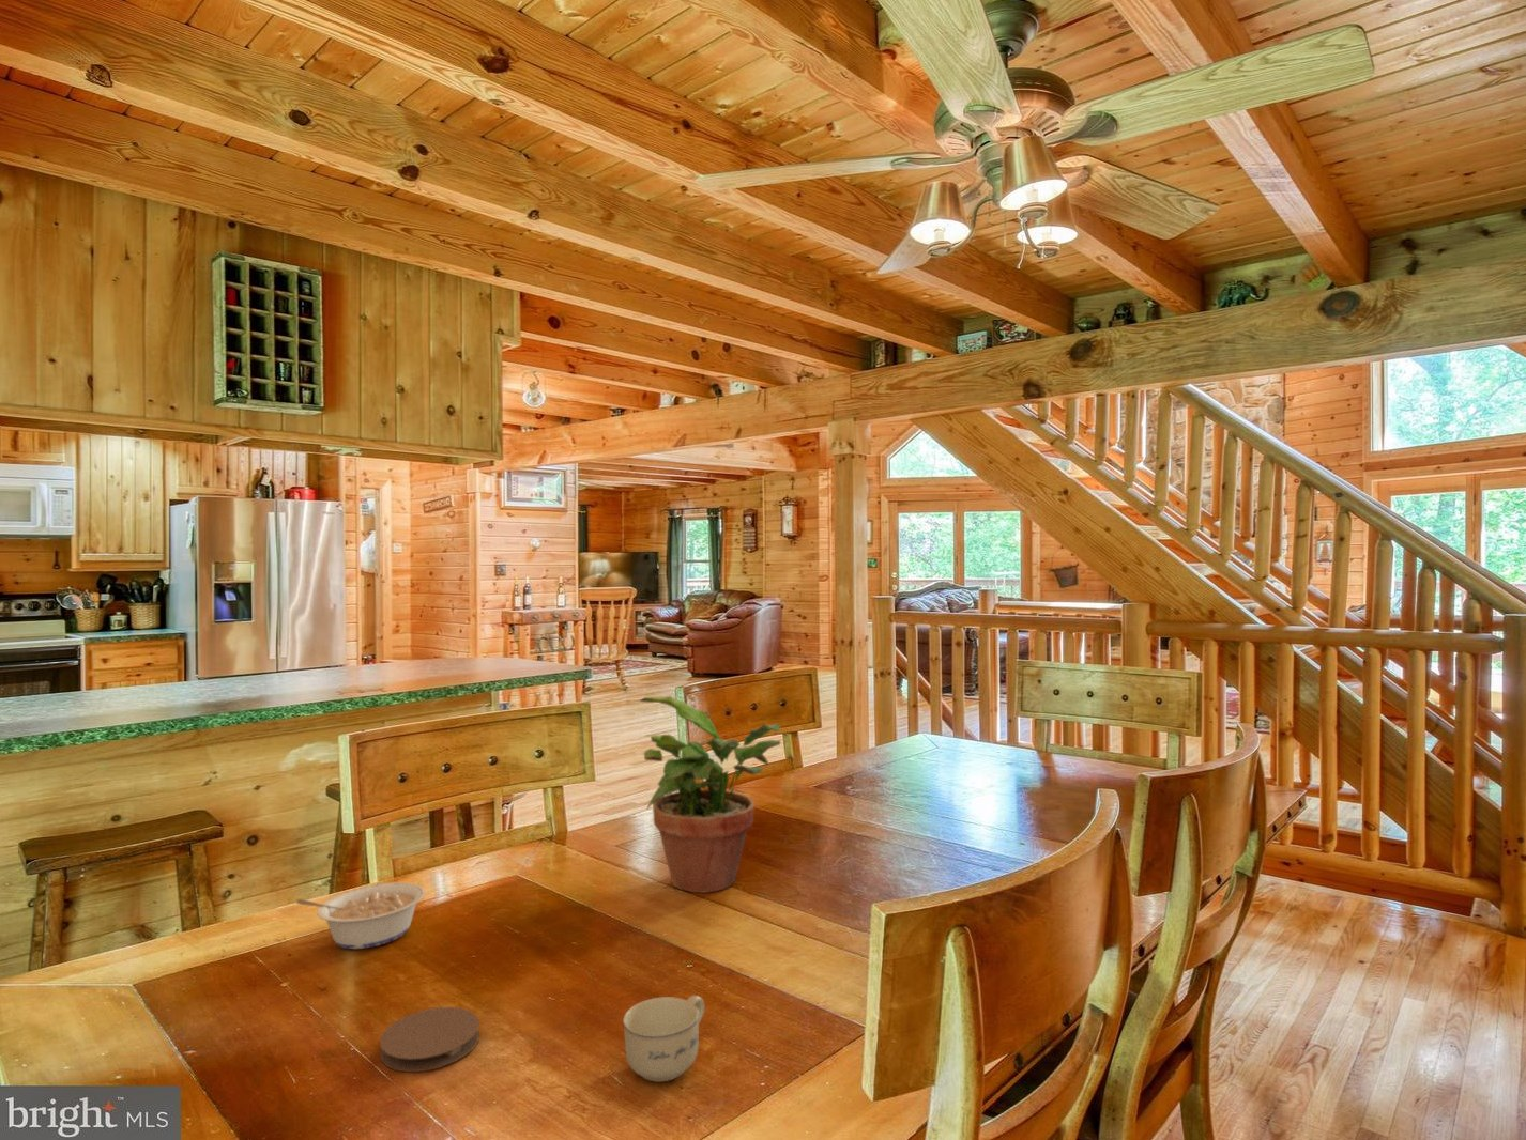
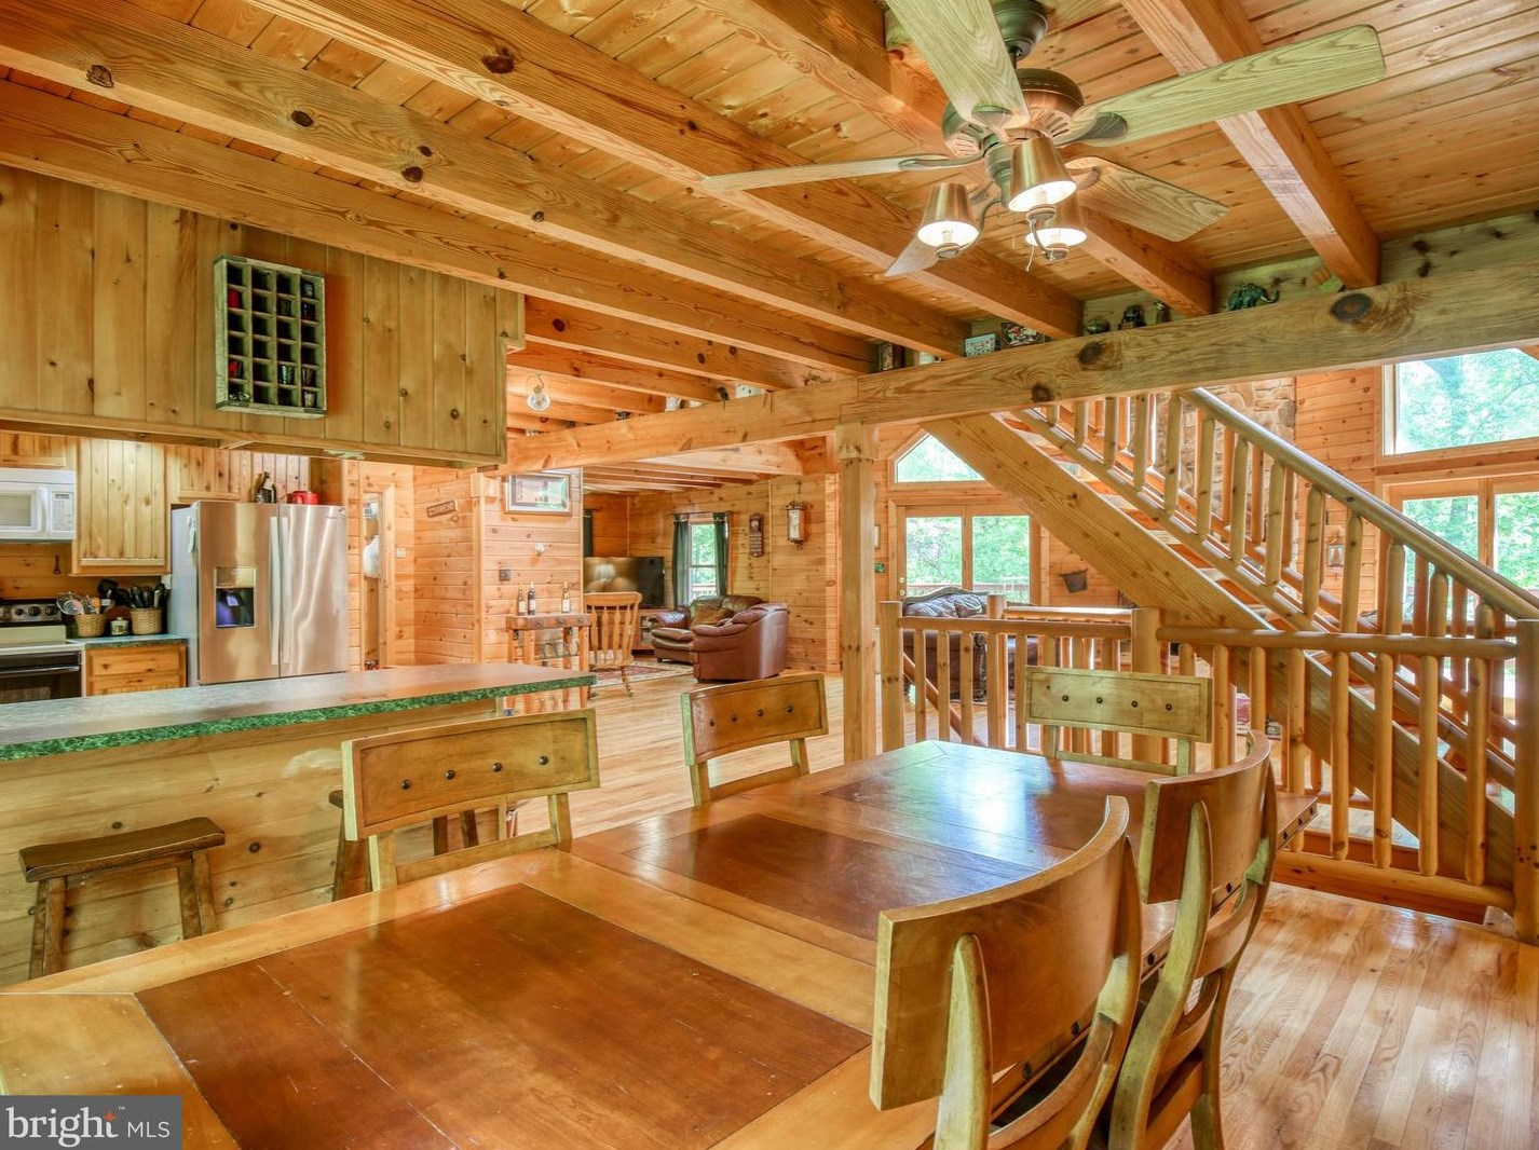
- cup [622,995,706,1084]
- coaster [379,1005,480,1073]
- legume [296,881,426,950]
- potted plant [637,695,781,895]
